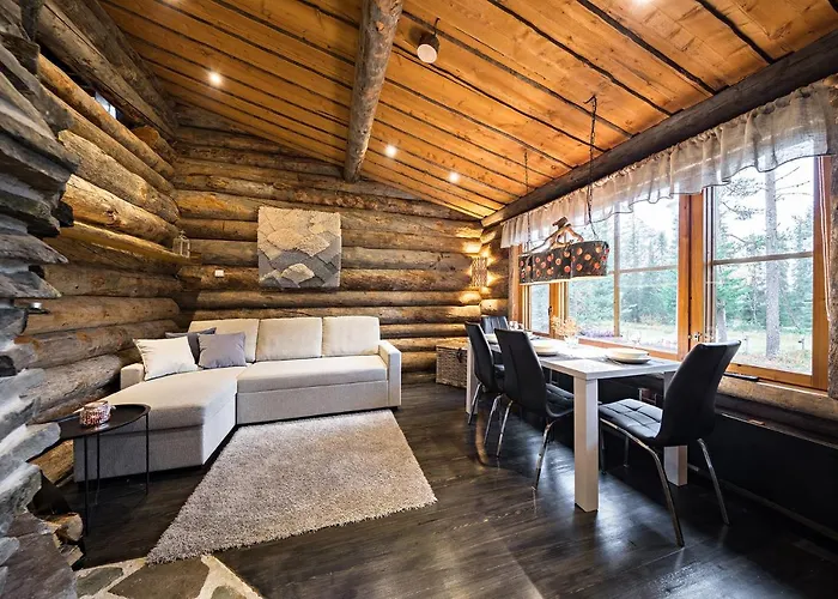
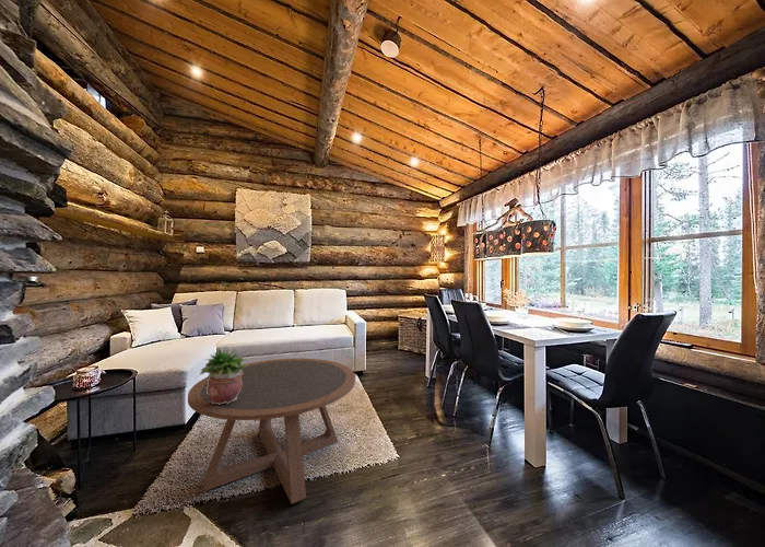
+ potted plant [199,346,248,405]
+ coffee table [187,358,356,505]
